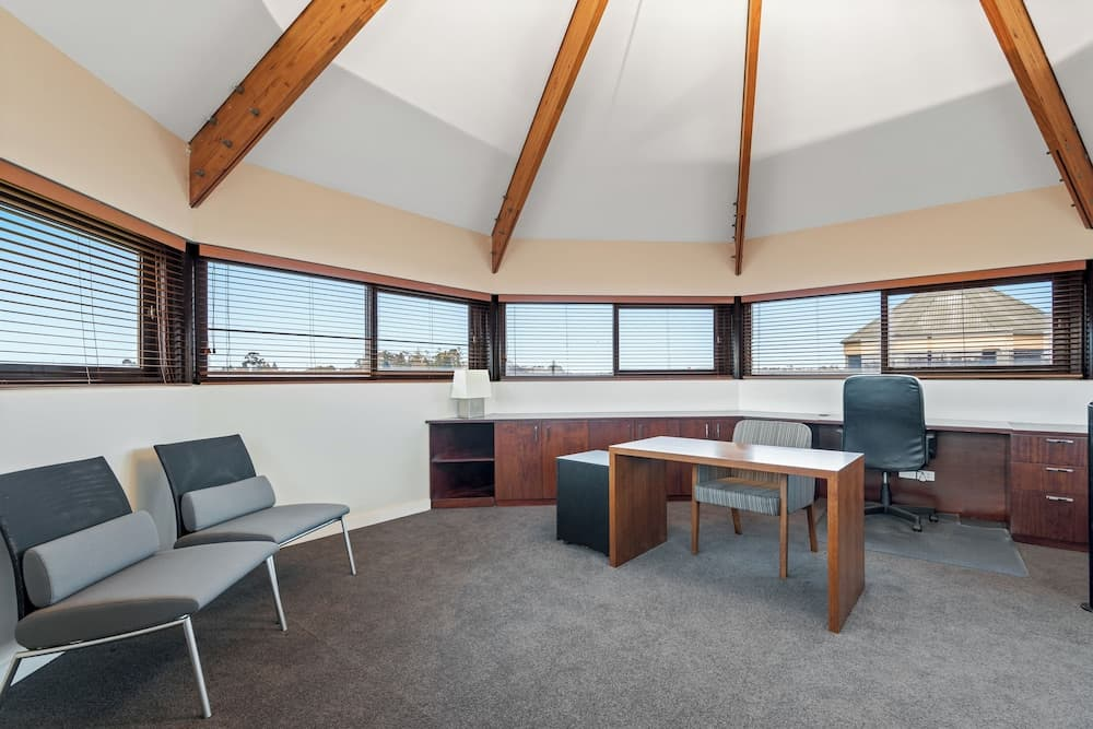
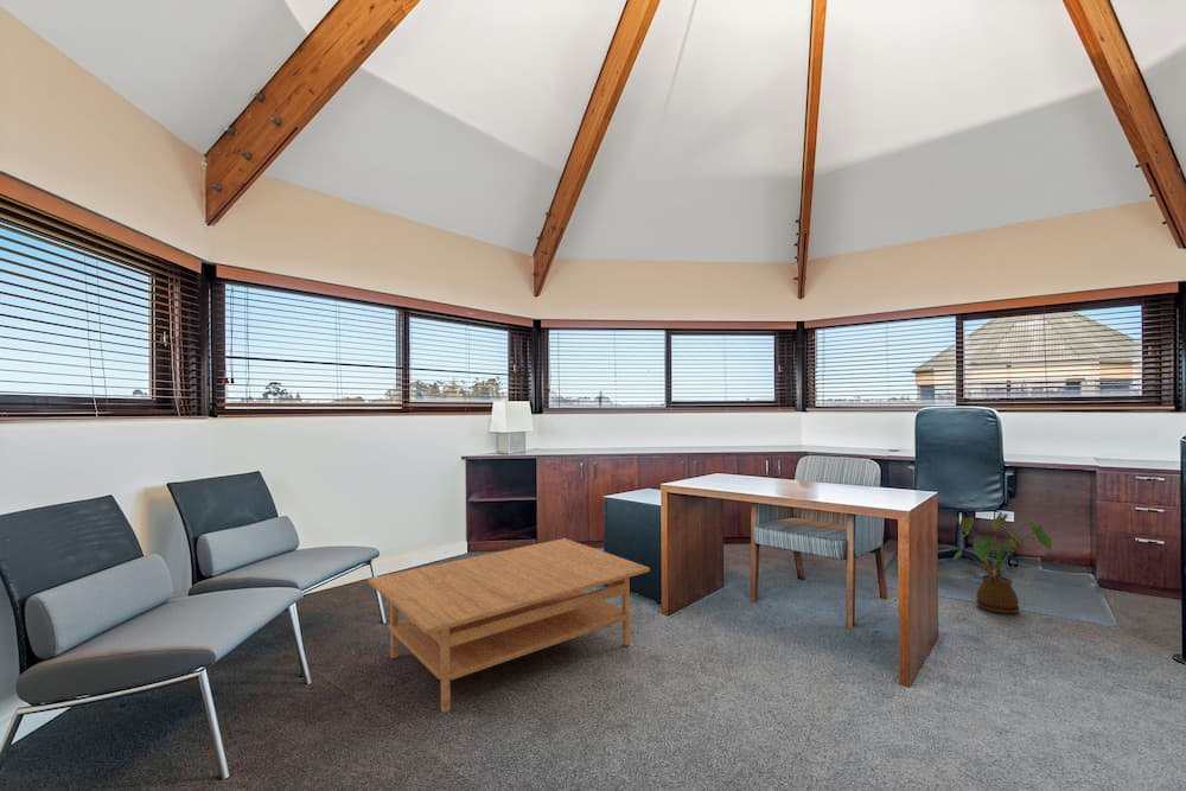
+ coffee table [366,537,651,714]
+ house plant [952,512,1053,615]
